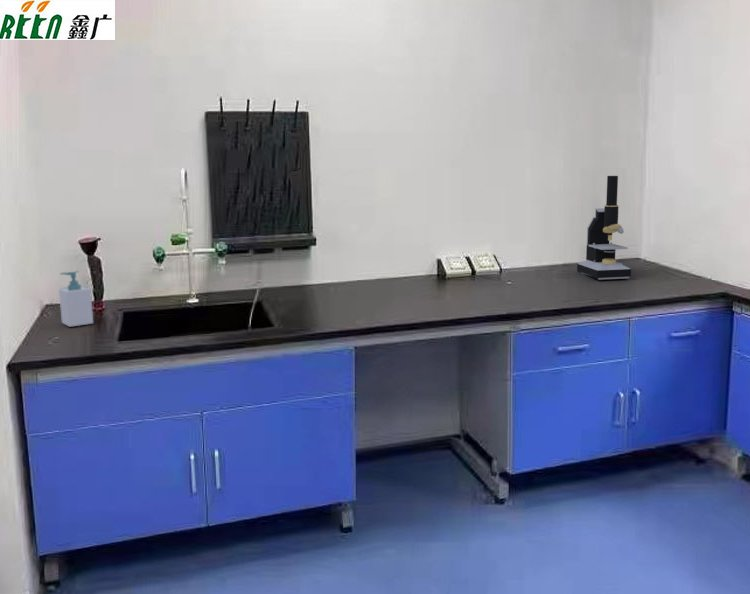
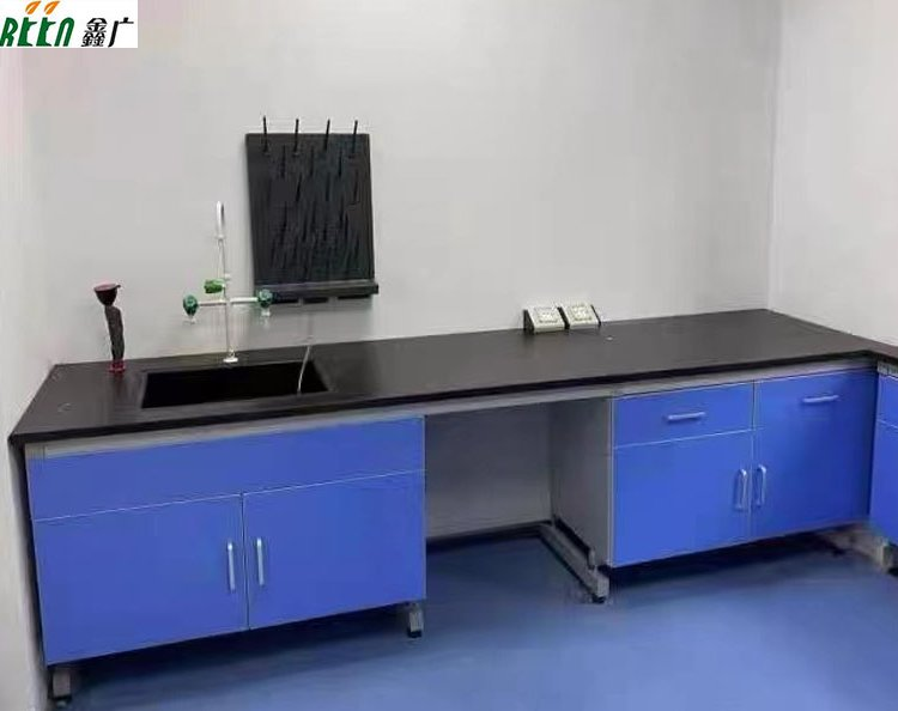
- microscope [576,175,632,281]
- soap bottle [58,270,94,328]
